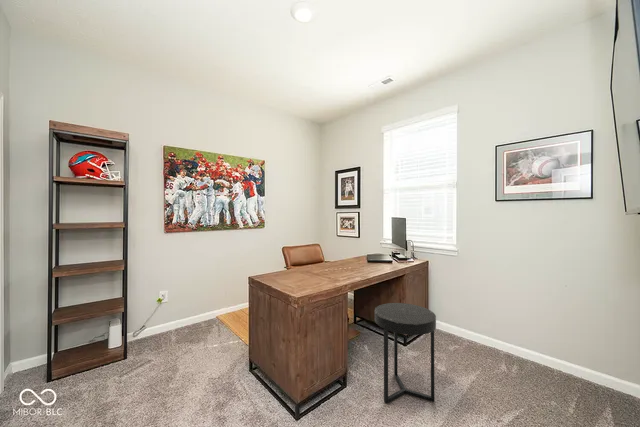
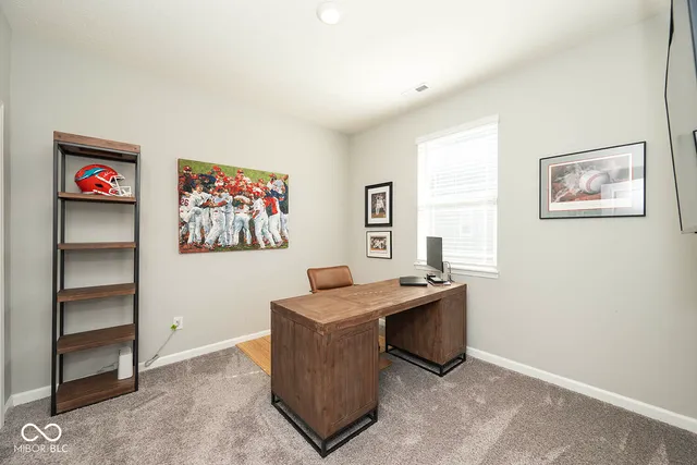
- side table [374,302,437,404]
